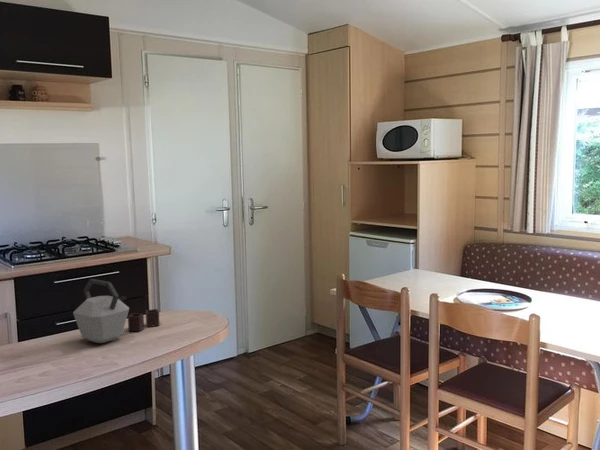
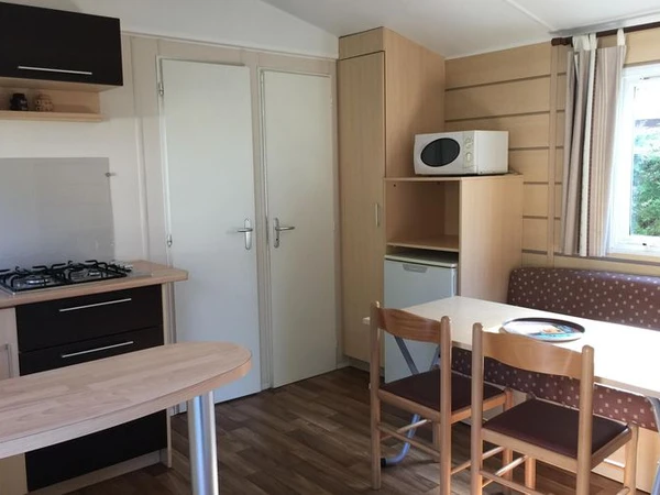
- kettle [72,278,161,344]
